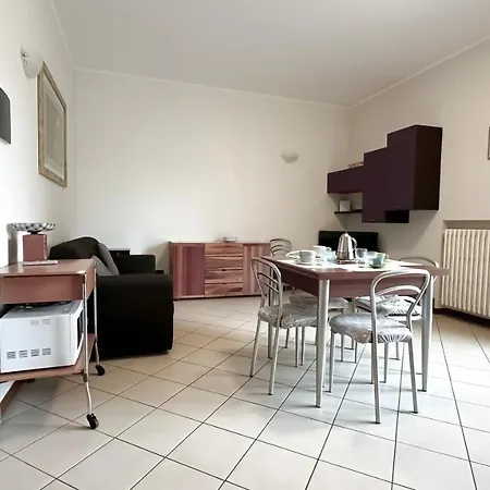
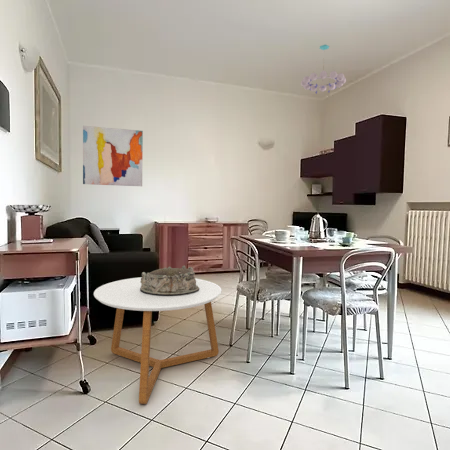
+ wall art [82,125,144,187]
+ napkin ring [140,265,199,296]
+ coffee table [93,276,222,405]
+ chandelier [300,43,347,95]
